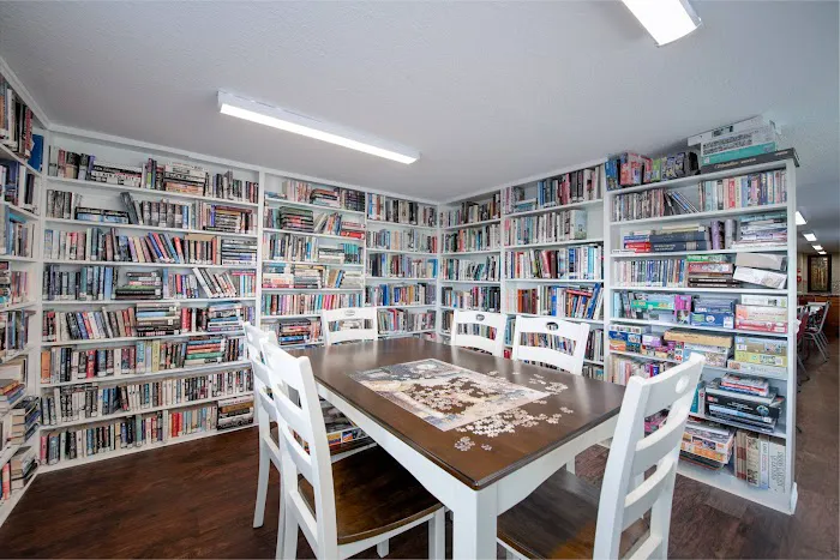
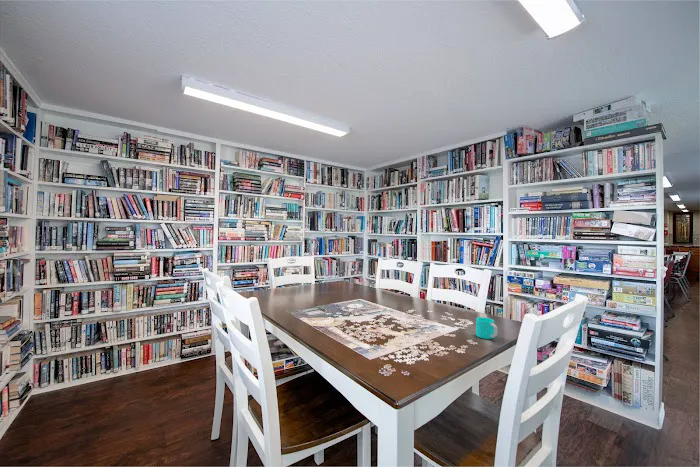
+ cup [475,316,498,340]
